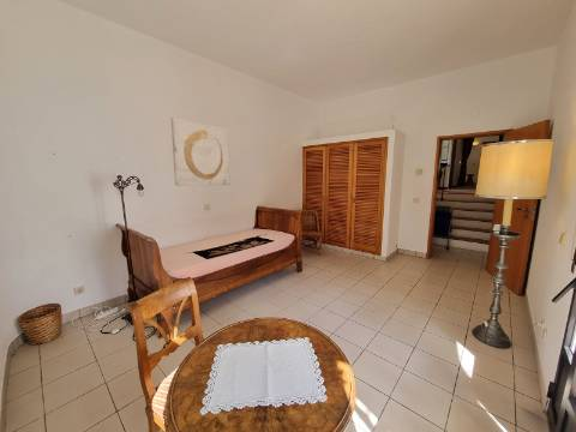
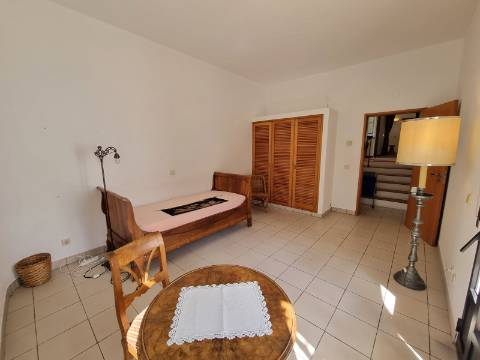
- wall art [170,116,232,187]
